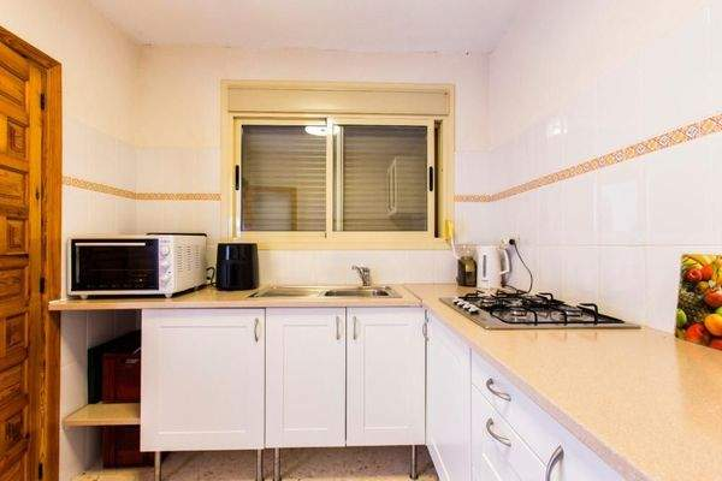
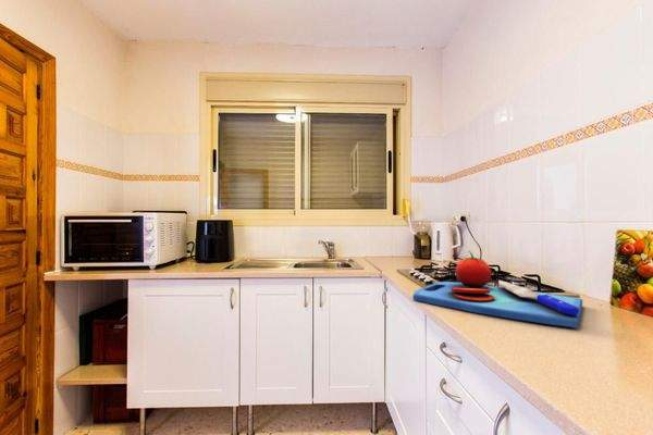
+ chopping board [412,249,583,328]
